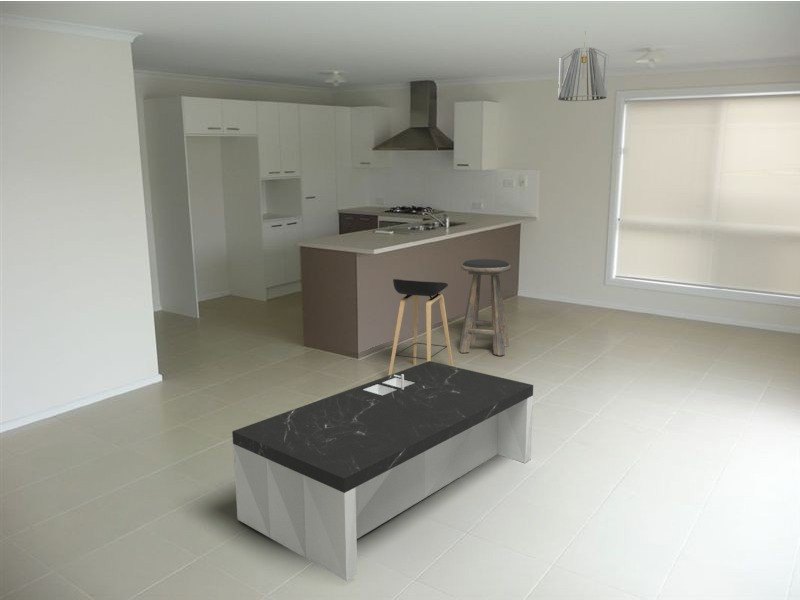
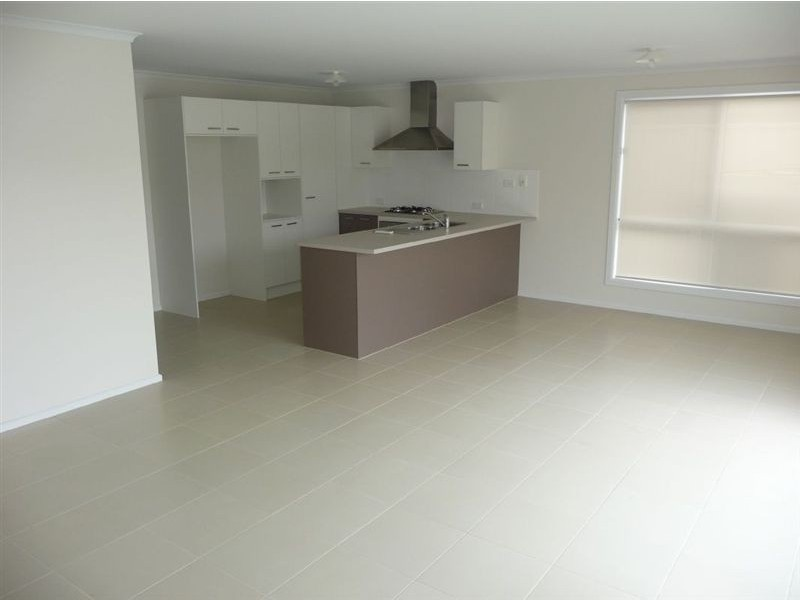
- stool [458,258,512,356]
- pendant light [557,30,610,102]
- coffee table [231,360,534,582]
- stool [387,278,454,376]
